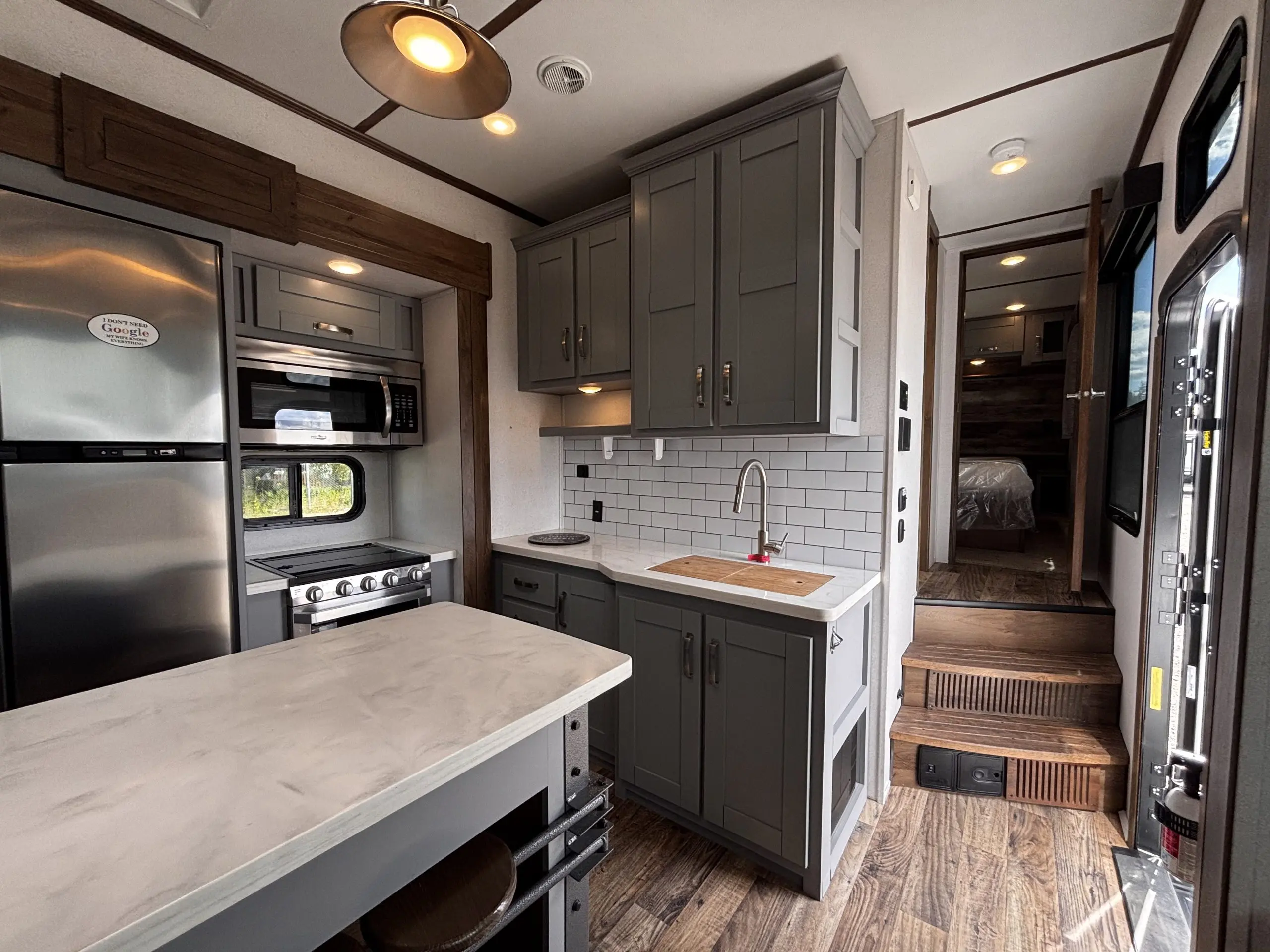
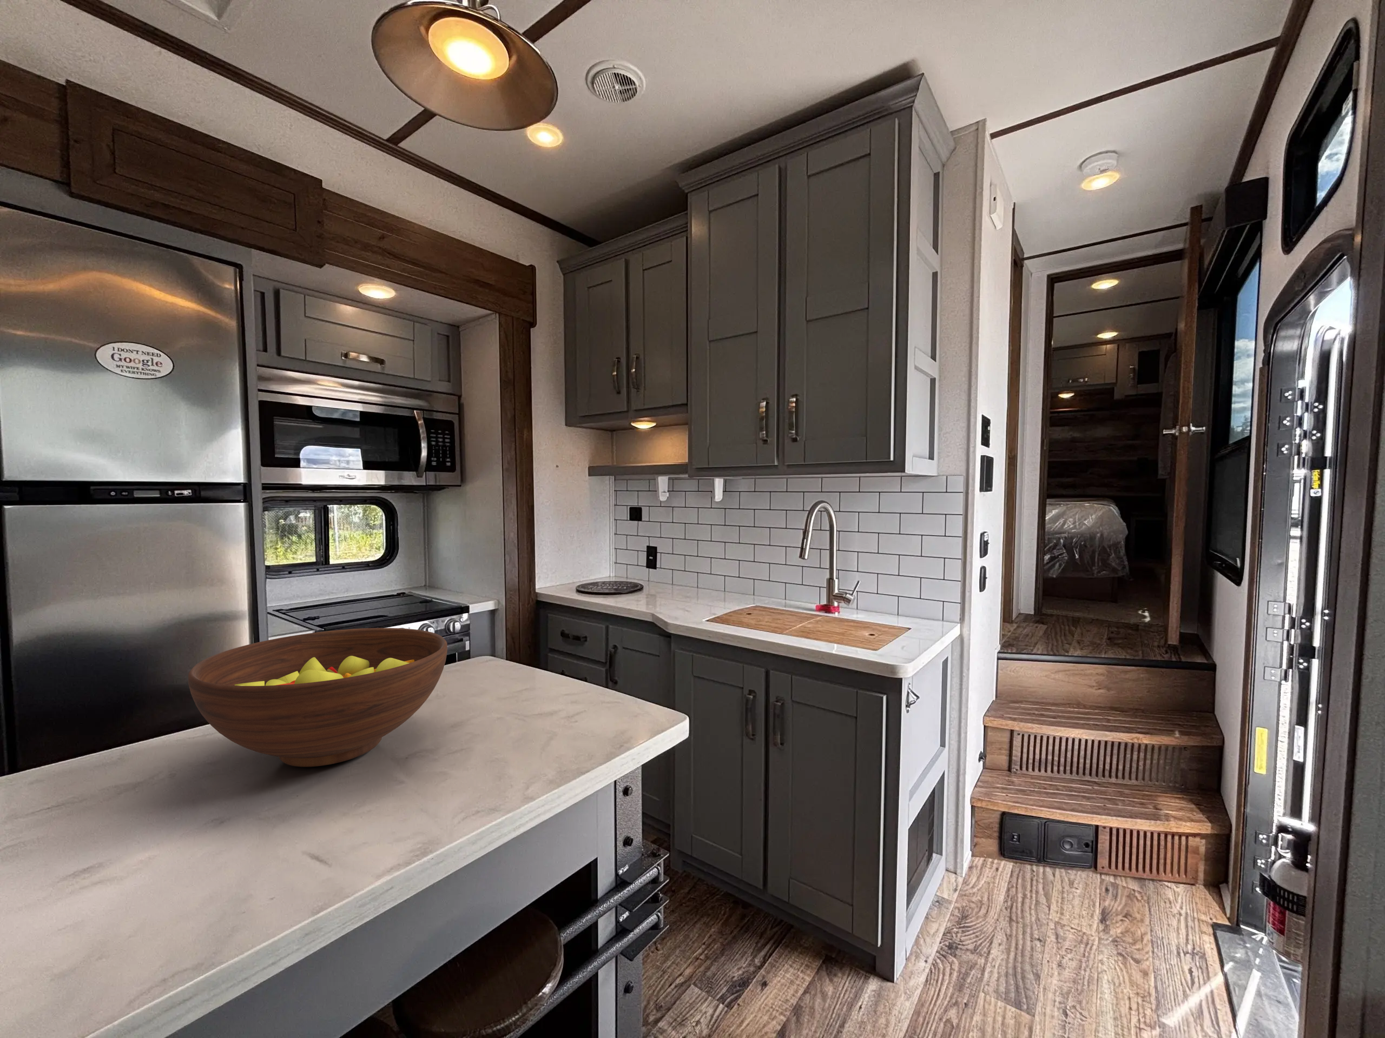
+ fruit bowl [188,628,448,768]
